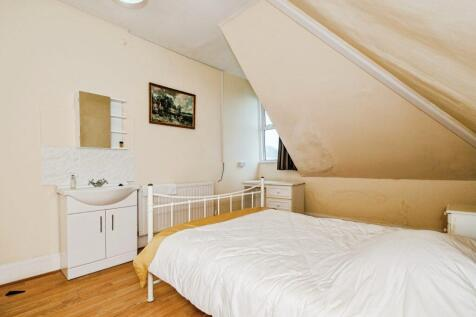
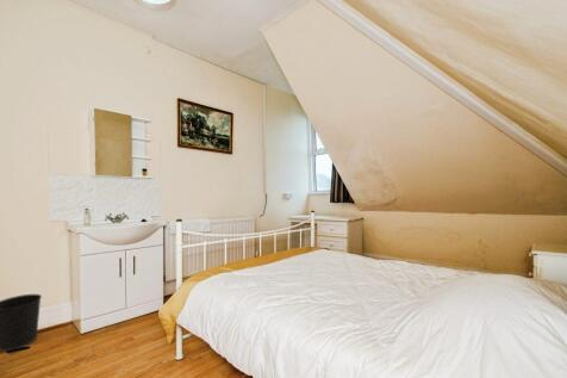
+ wastebasket [0,293,43,352]
